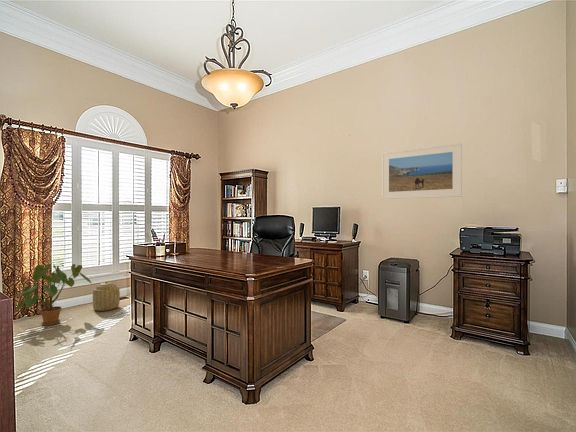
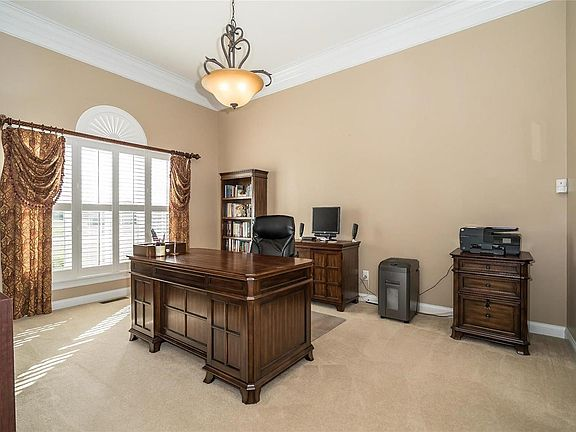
- house plant [15,263,93,327]
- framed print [381,142,463,200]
- basket [92,280,121,312]
